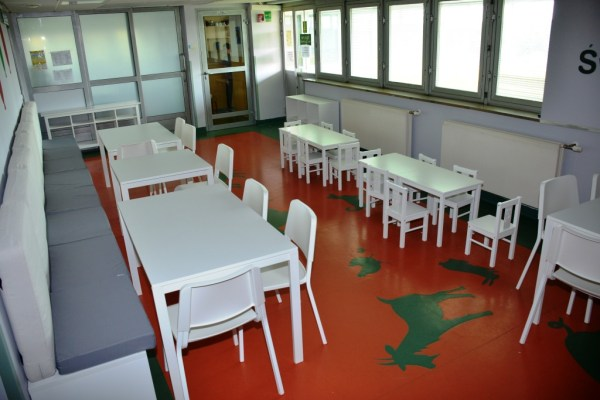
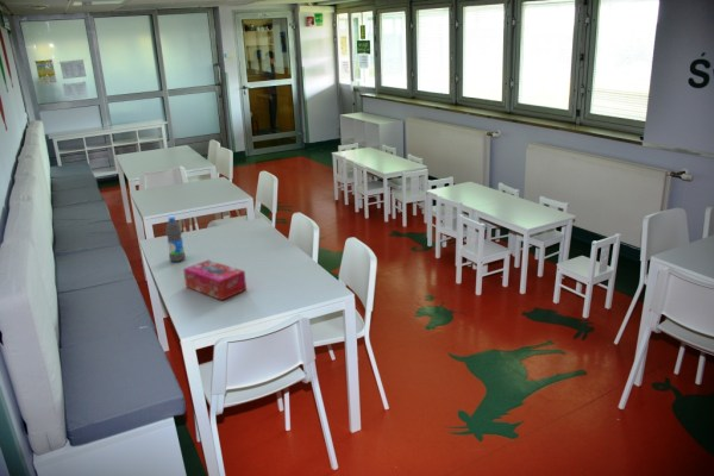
+ tissue box [182,259,248,301]
+ water bottle [164,217,187,263]
